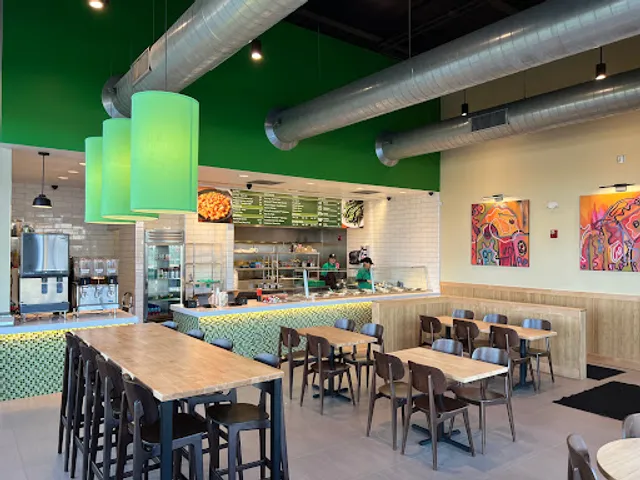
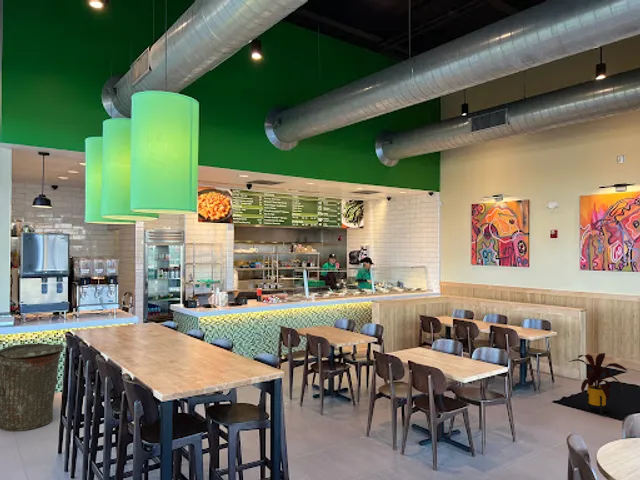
+ house plant [567,352,628,416]
+ trash can [0,343,65,432]
